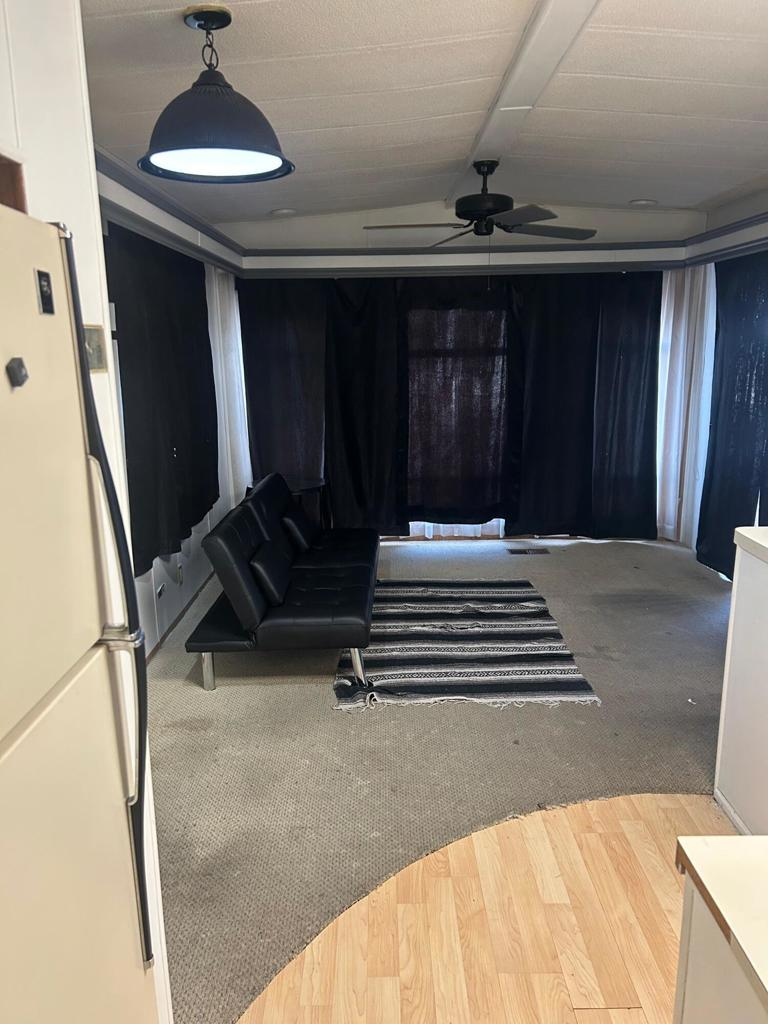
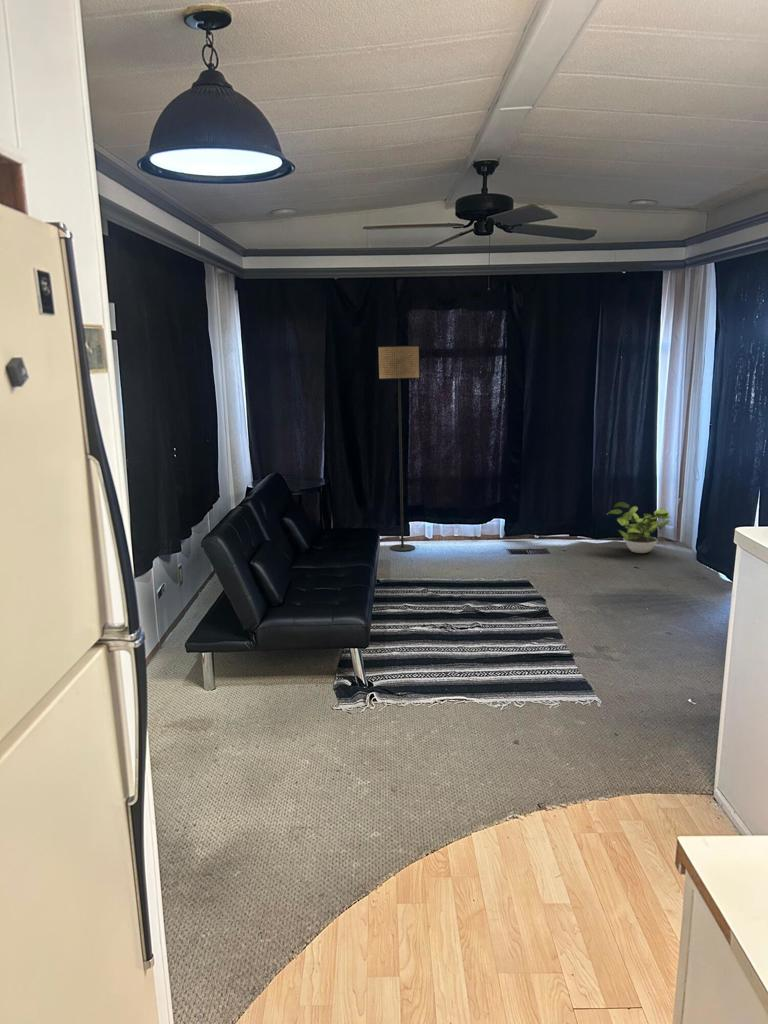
+ potted plant [606,501,672,554]
+ floor lamp [377,345,420,552]
